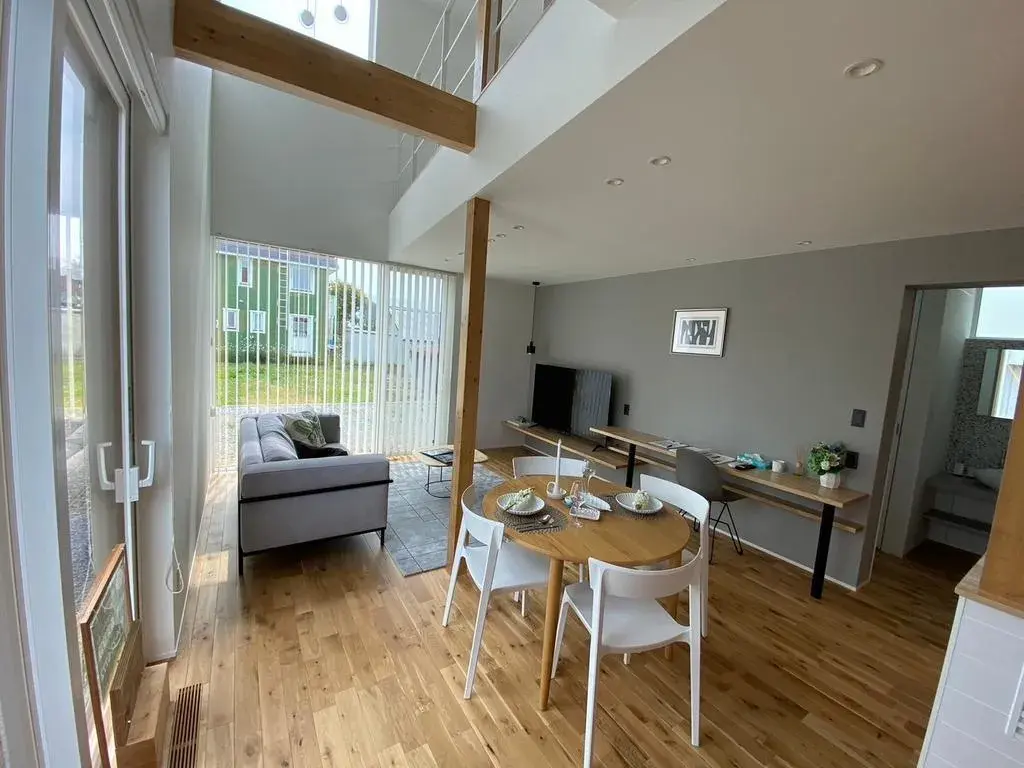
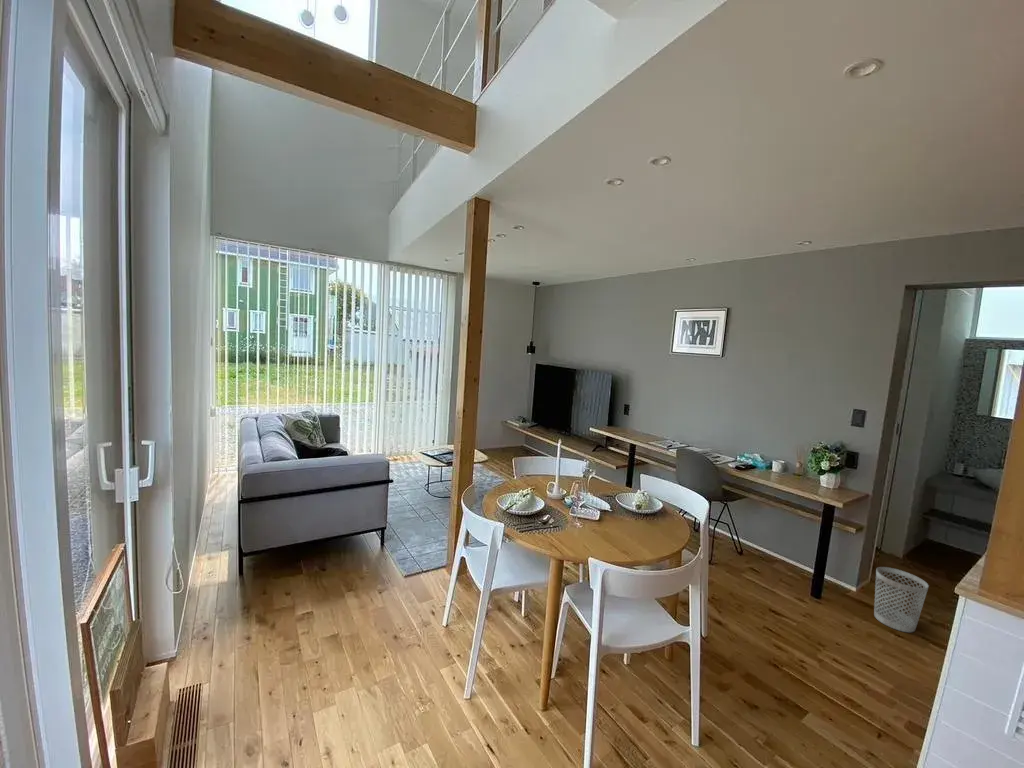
+ wastebasket [873,566,930,633]
